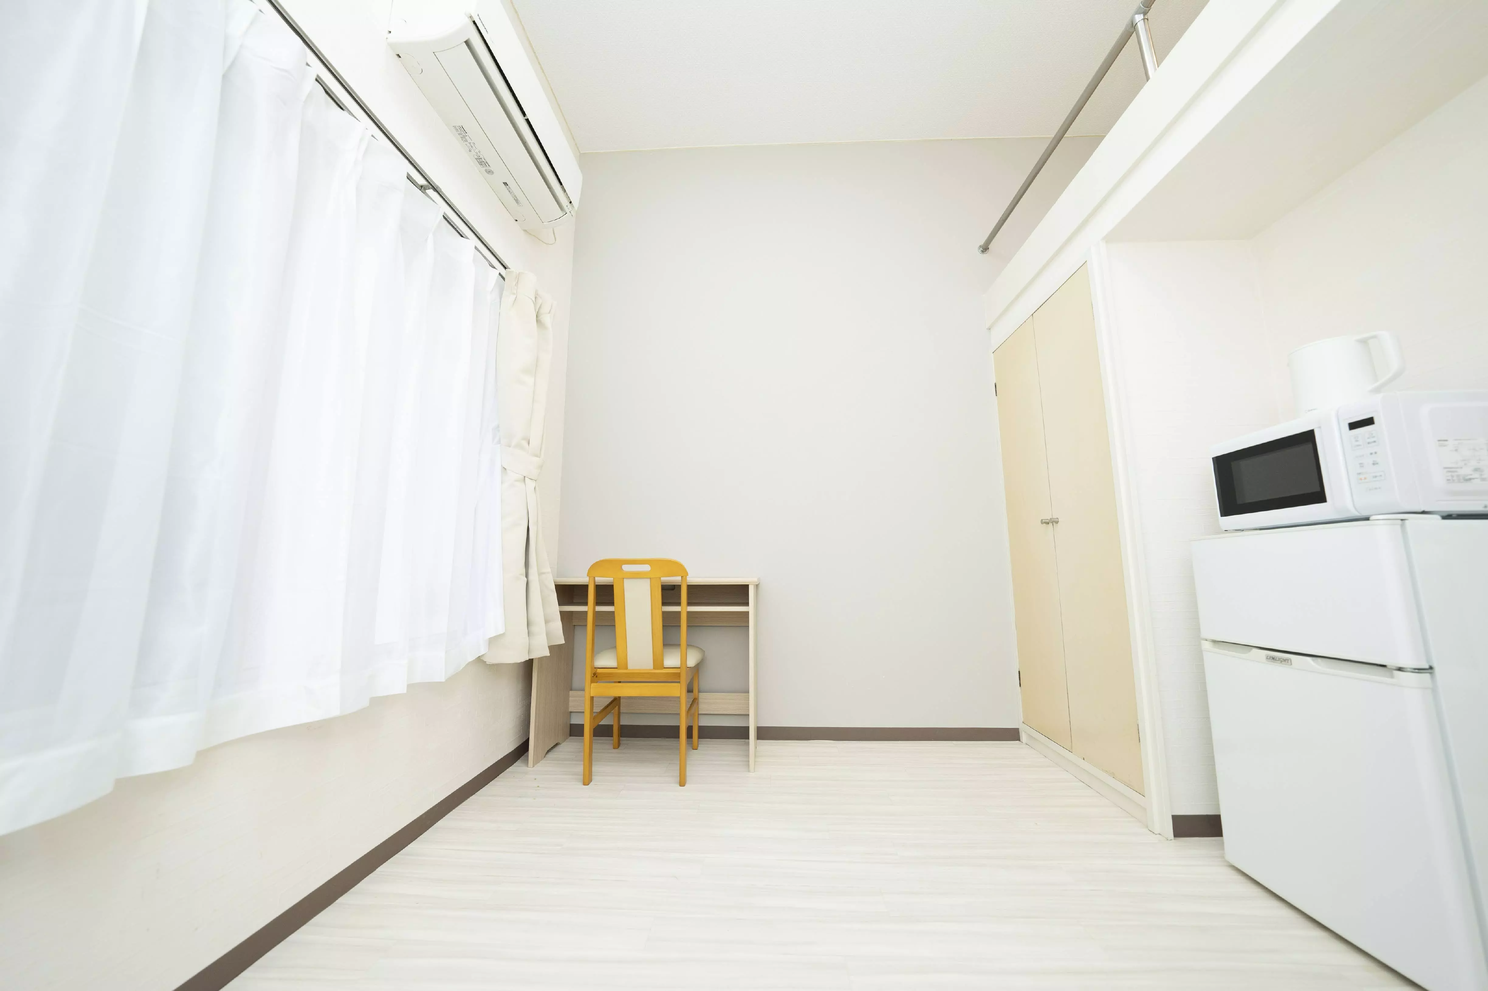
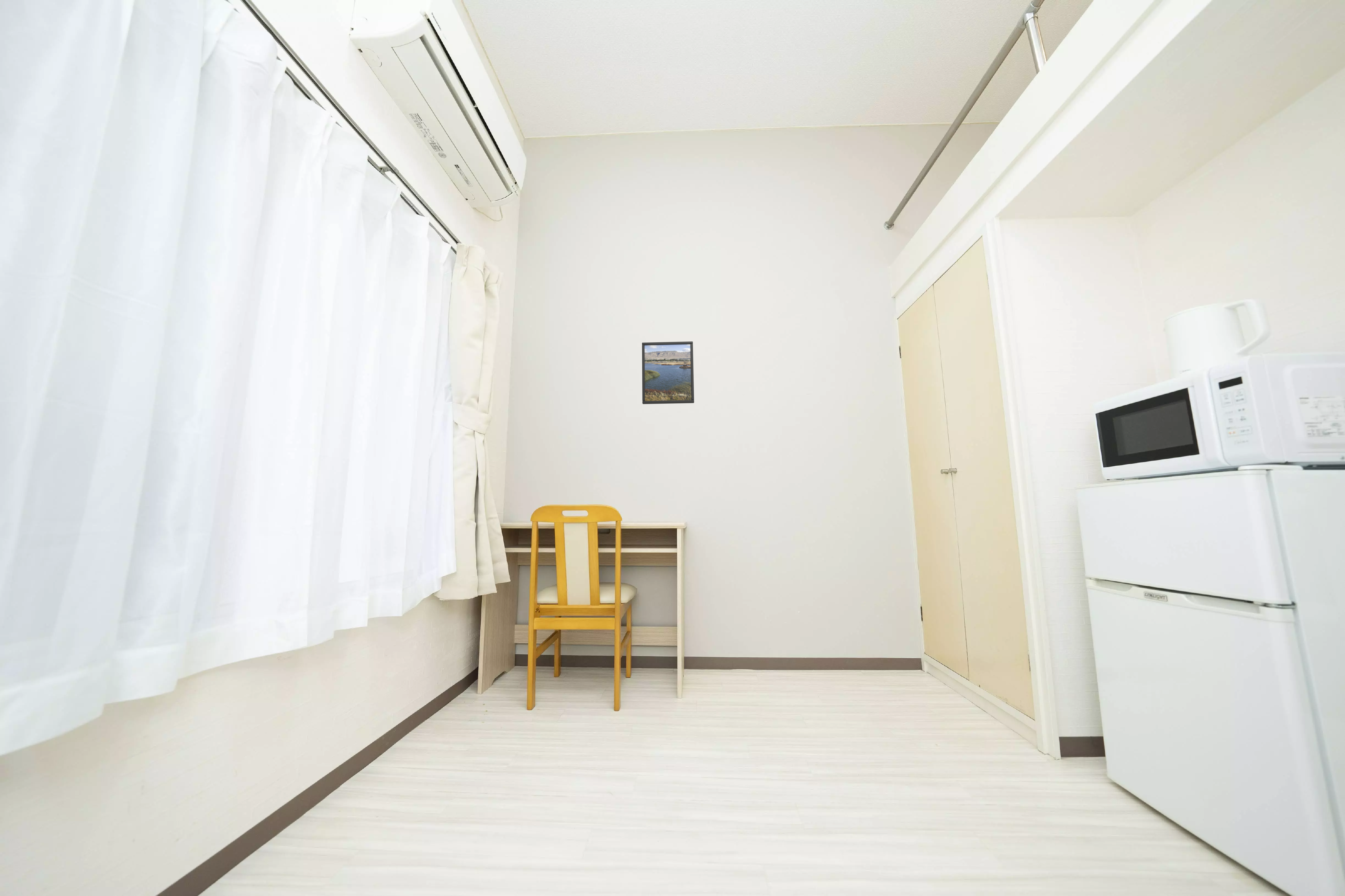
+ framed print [642,341,695,404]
